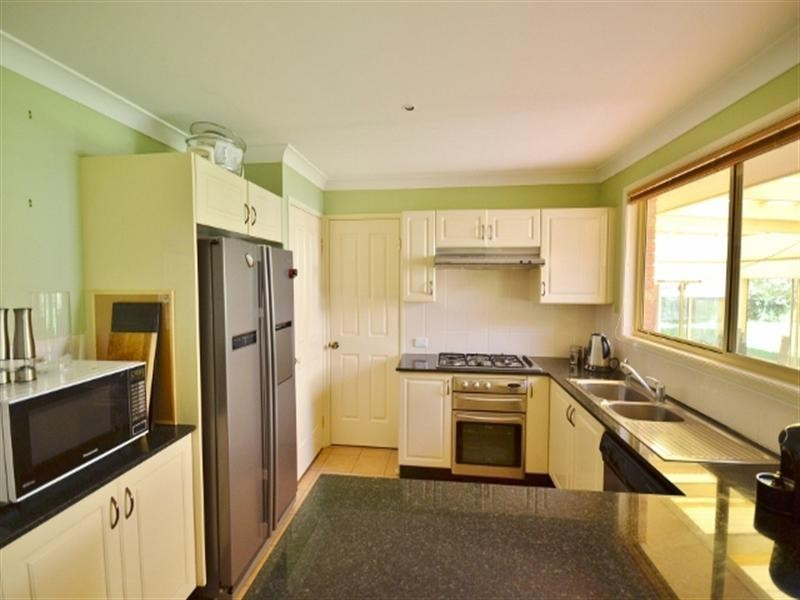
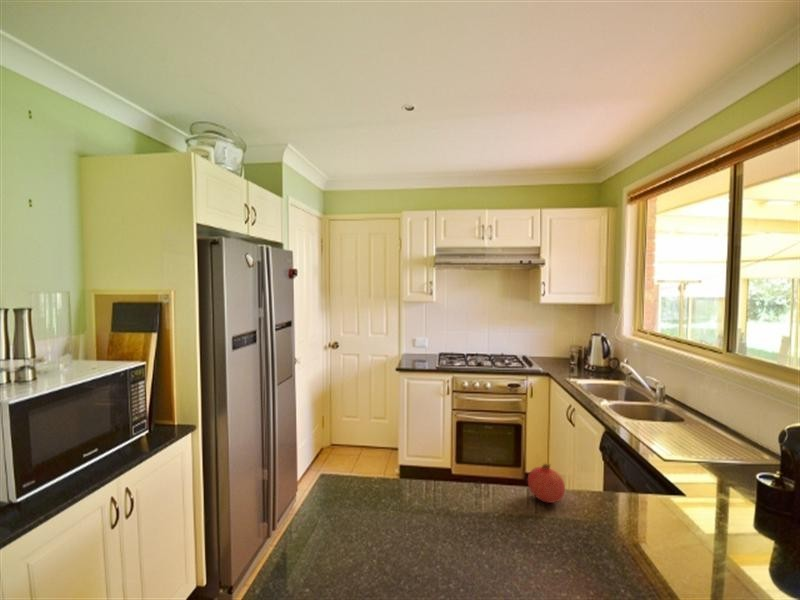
+ fruit [527,462,566,504]
